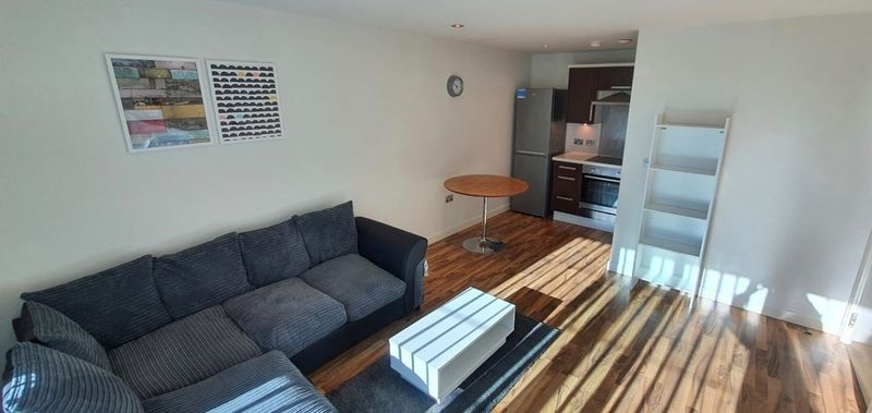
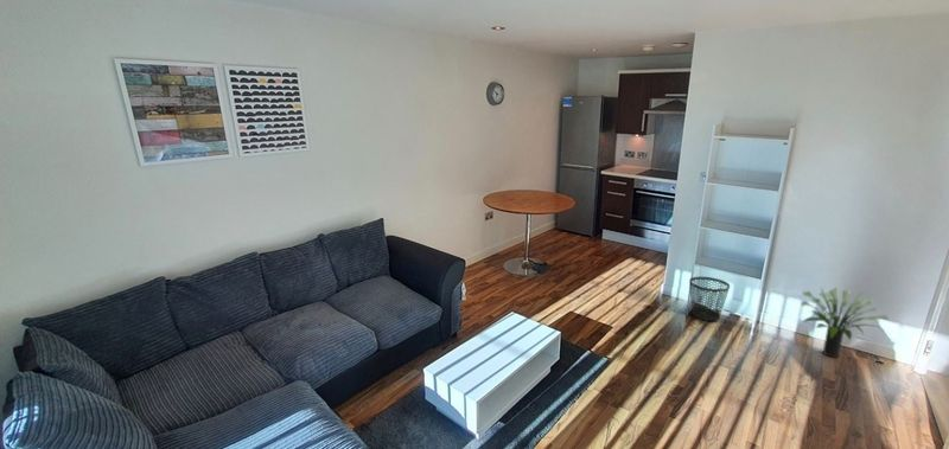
+ potted plant [800,286,890,359]
+ wastebasket [688,276,731,322]
